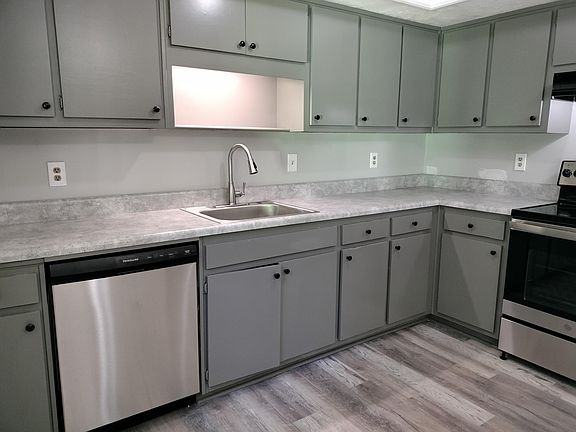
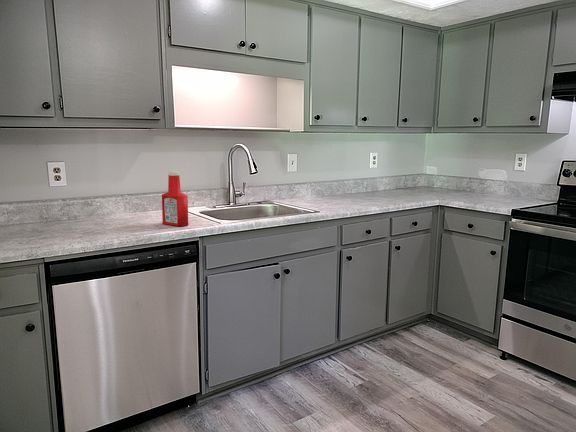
+ soap bottle [161,170,189,227]
